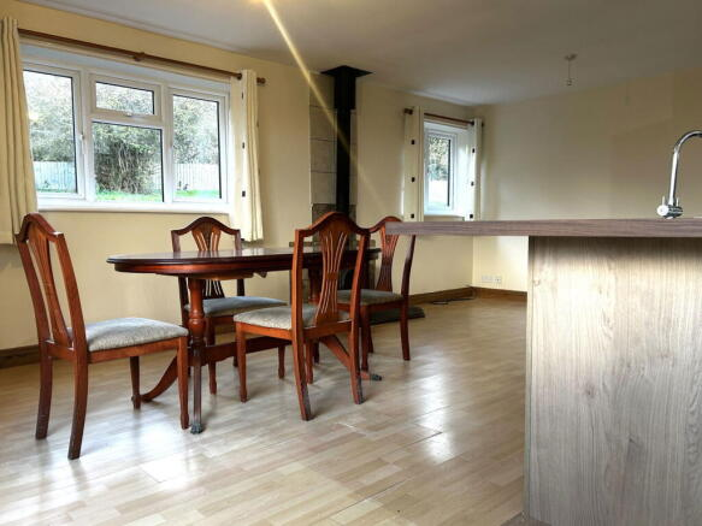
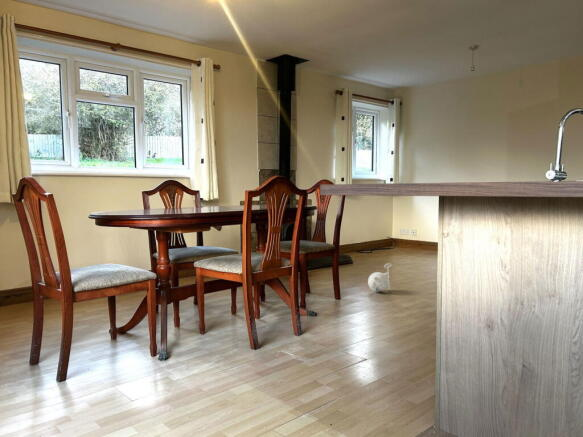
+ toy figurine [367,262,393,293]
